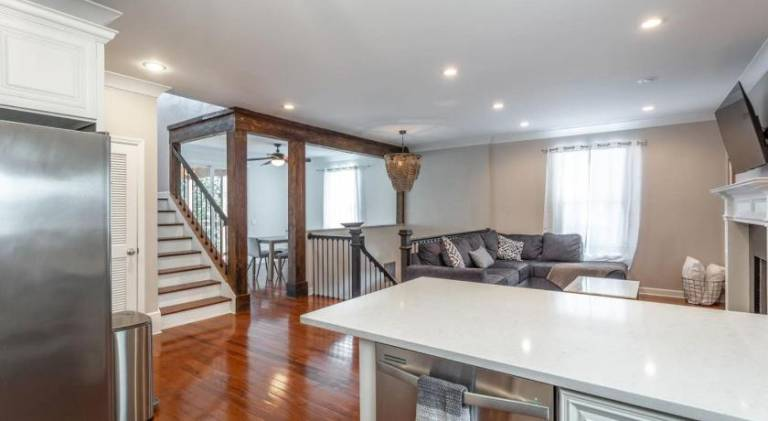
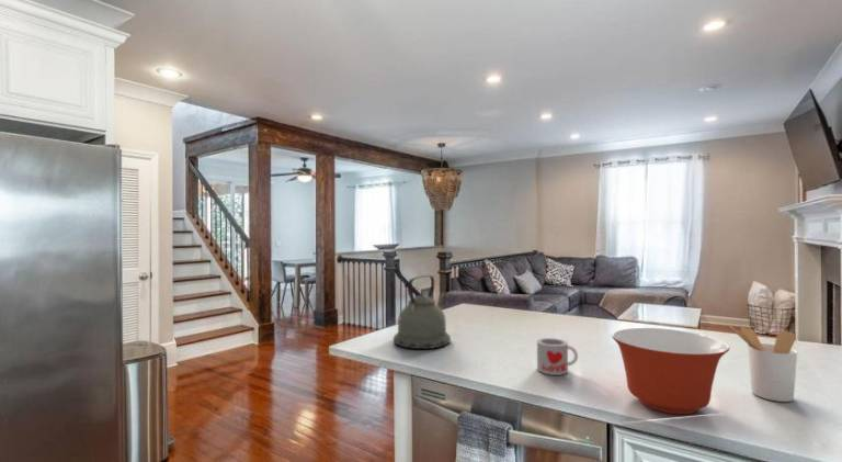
+ kettle [392,274,452,350]
+ mug [536,337,579,376]
+ mixing bowl [611,327,730,415]
+ utensil holder [729,325,798,403]
